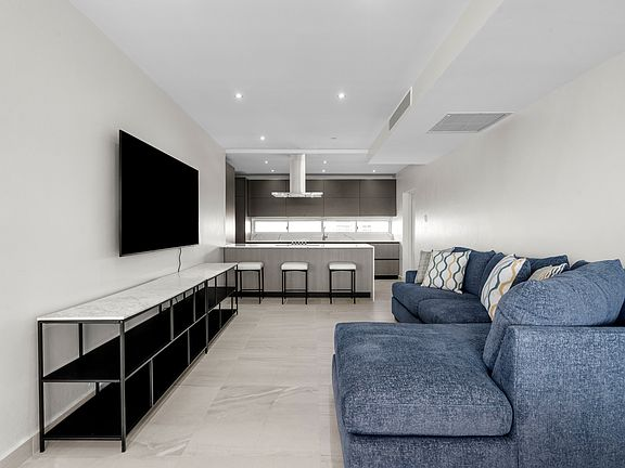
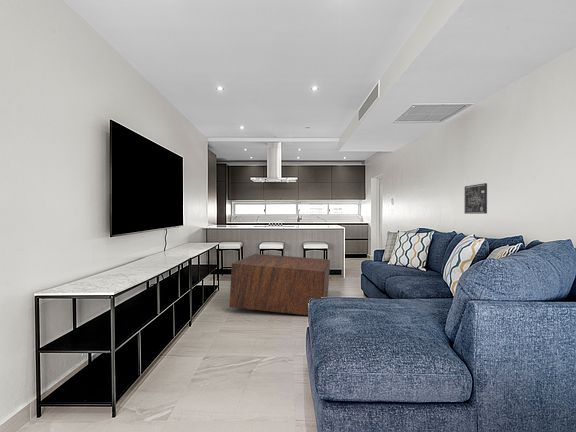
+ coffee table [228,253,331,316]
+ wall art [464,182,488,215]
